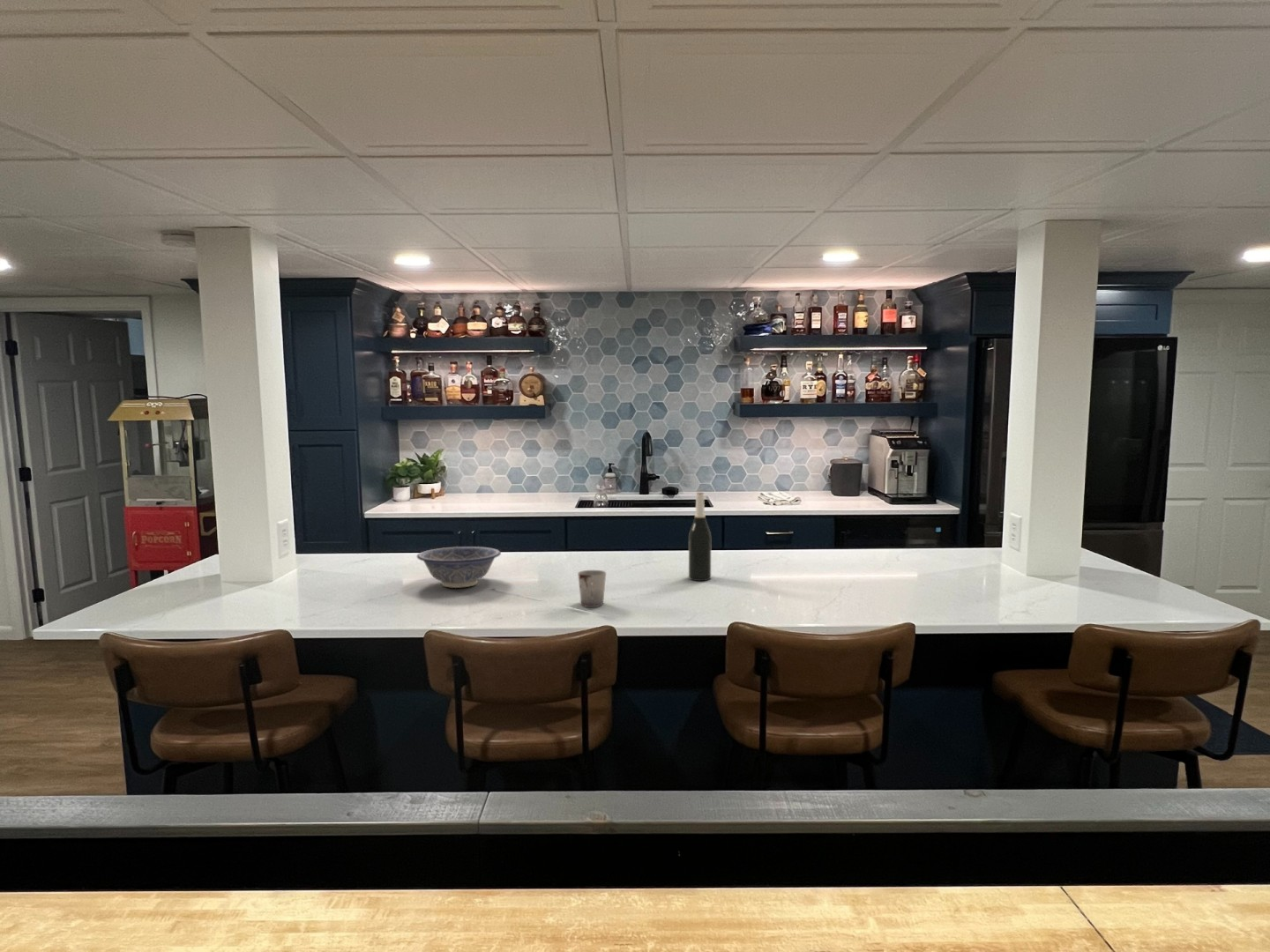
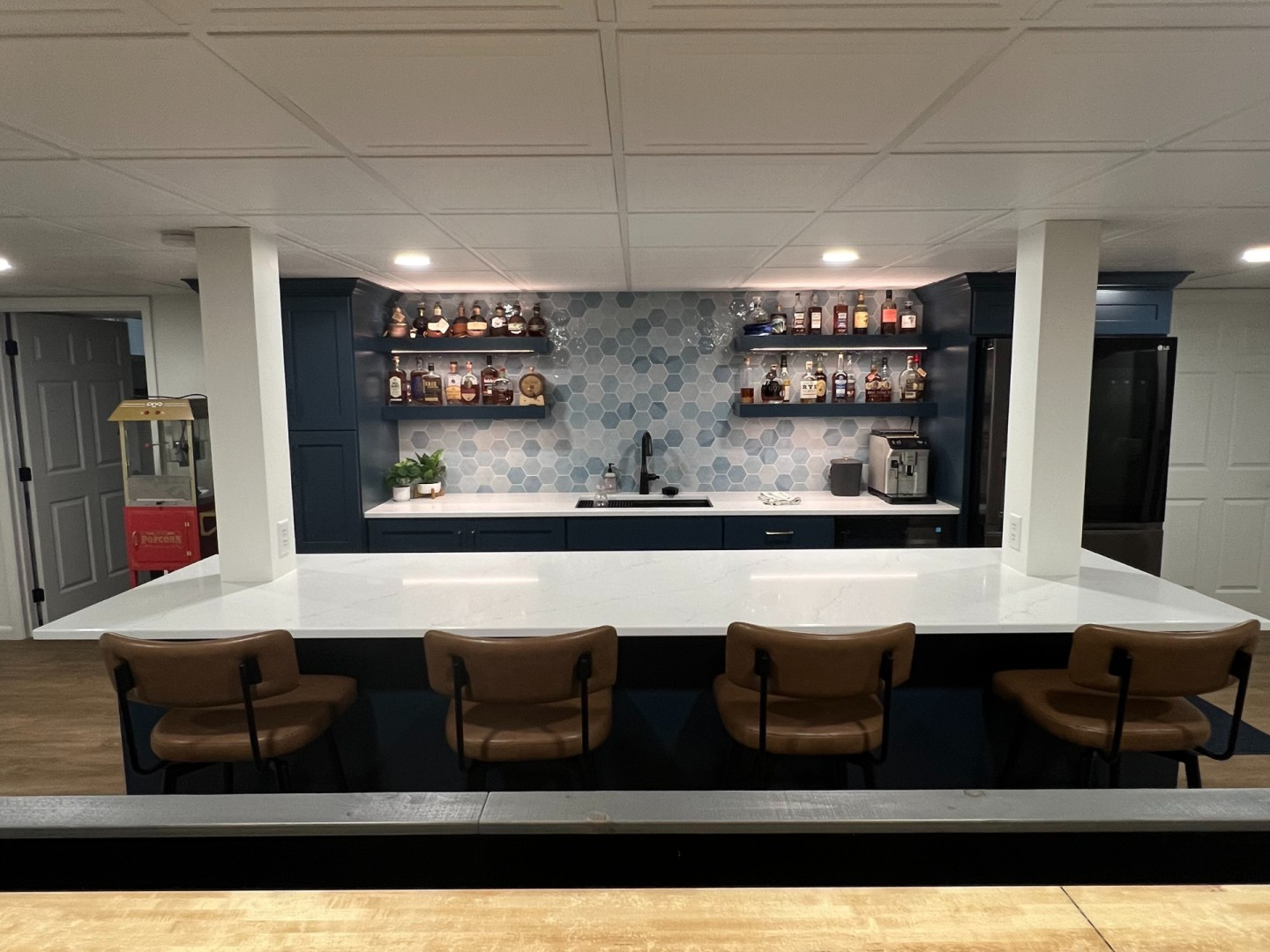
- wine bottle [688,492,712,582]
- cup [577,569,607,608]
- decorative bowl [416,546,502,589]
